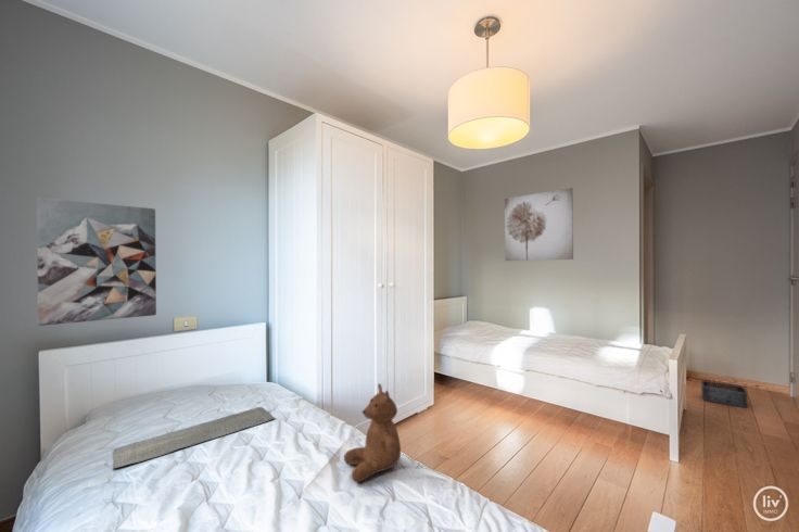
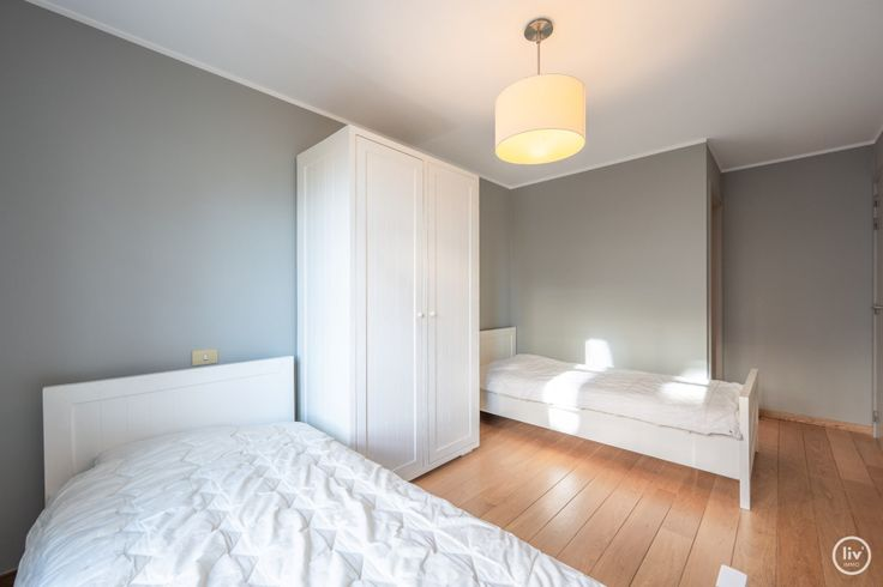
- teddy bear [343,382,402,483]
- wall art [36,197,157,327]
- storage bin [700,380,749,408]
- wall art [504,187,574,262]
- bath mat [112,406,276,470]
